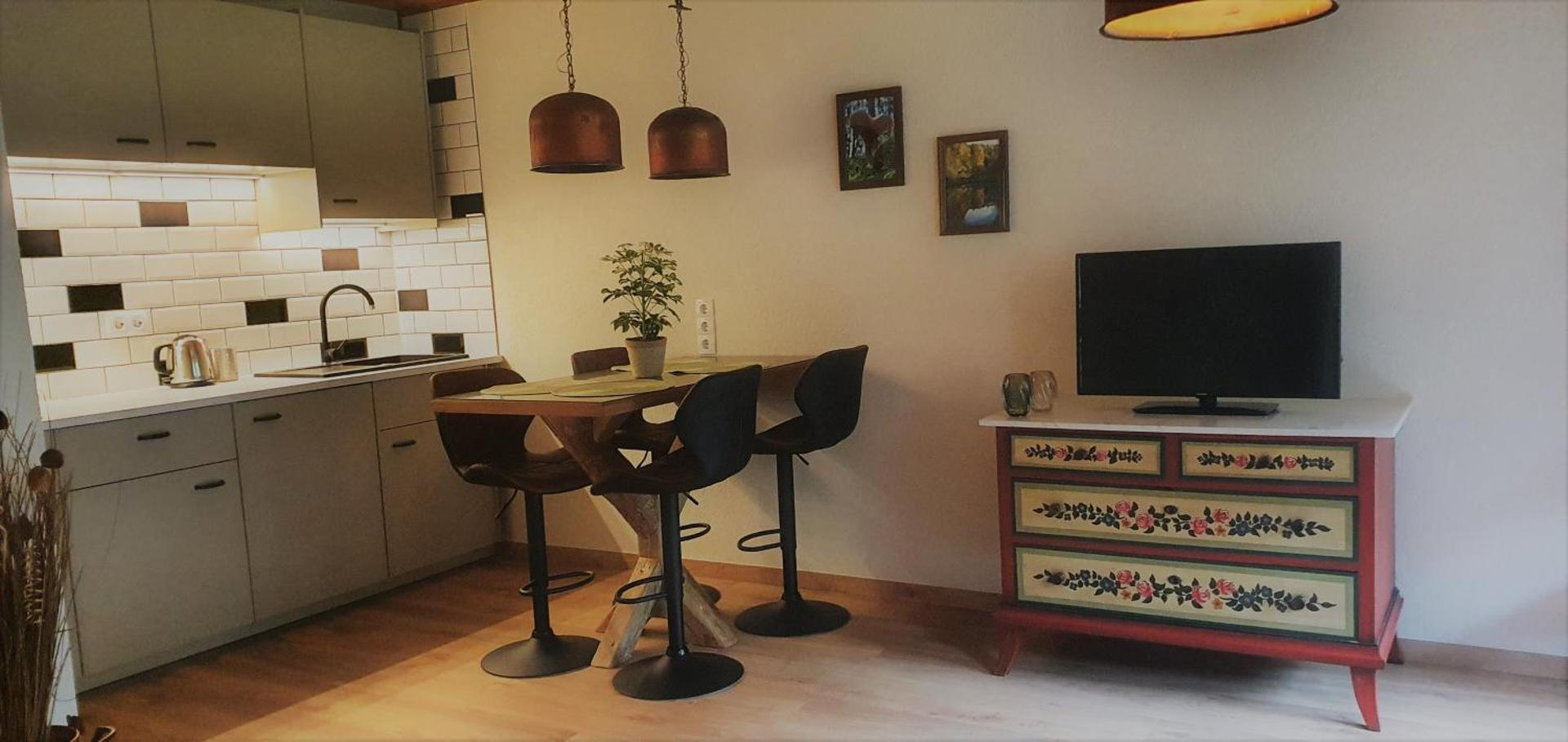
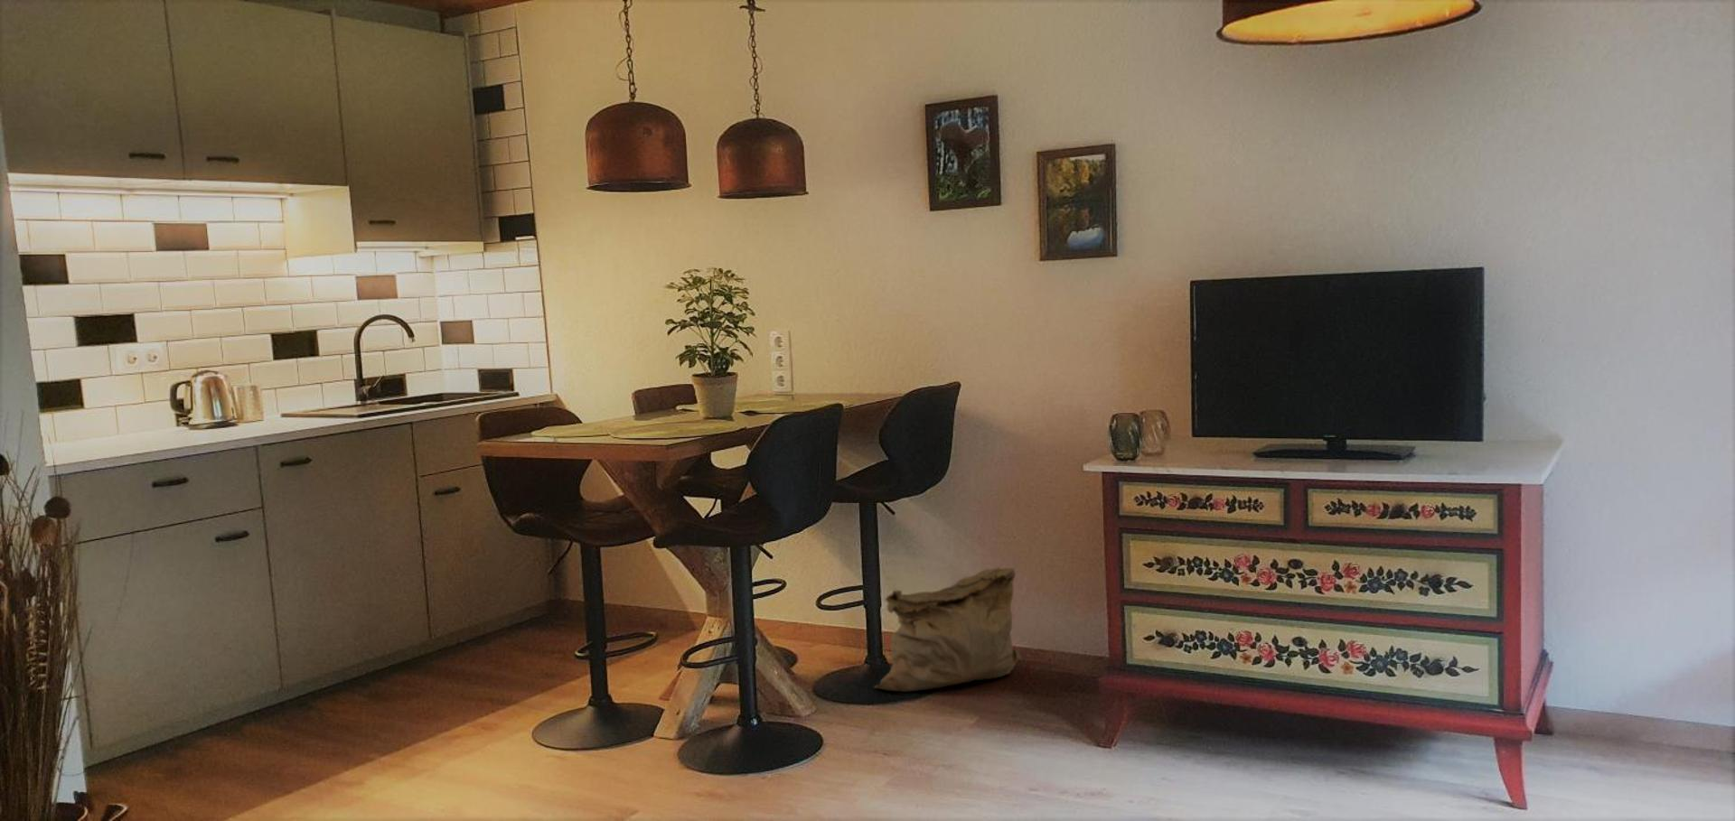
+ bag [873,568,1024,693]
